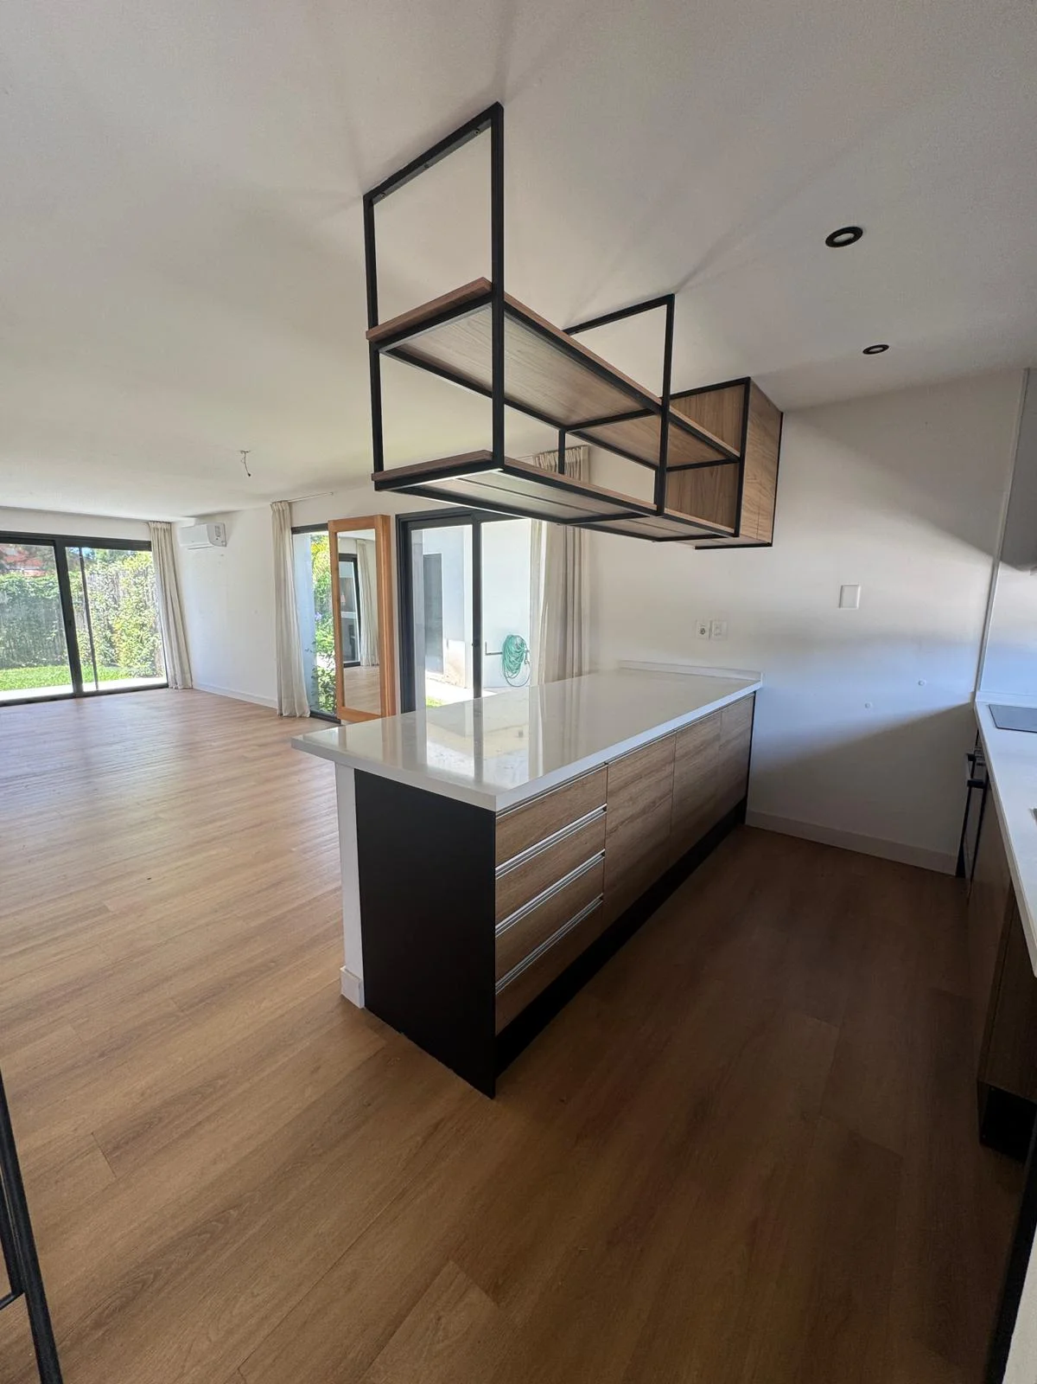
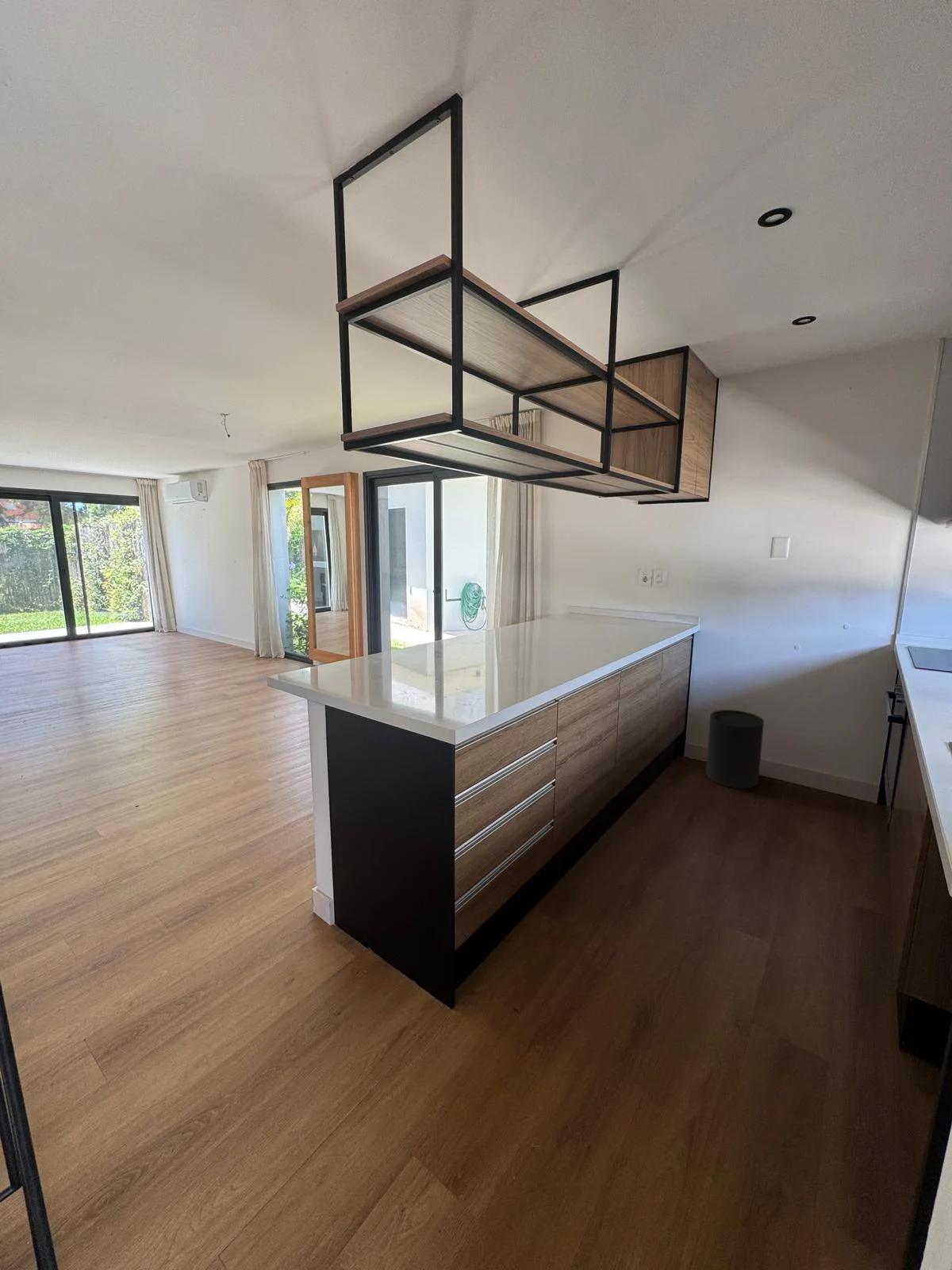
+ trash can [705,709,765,790]
